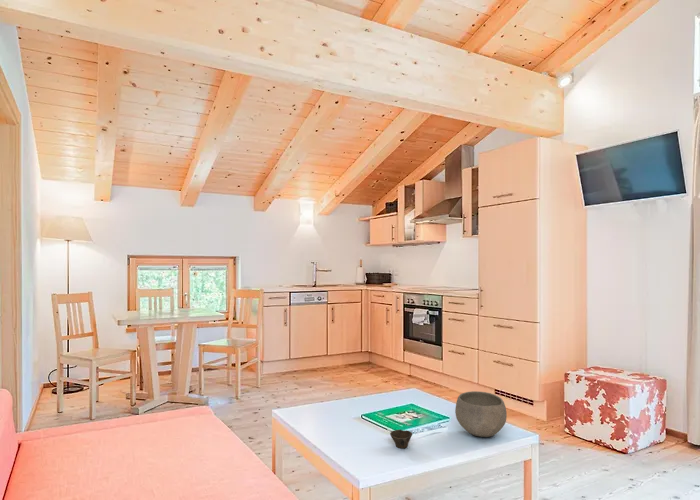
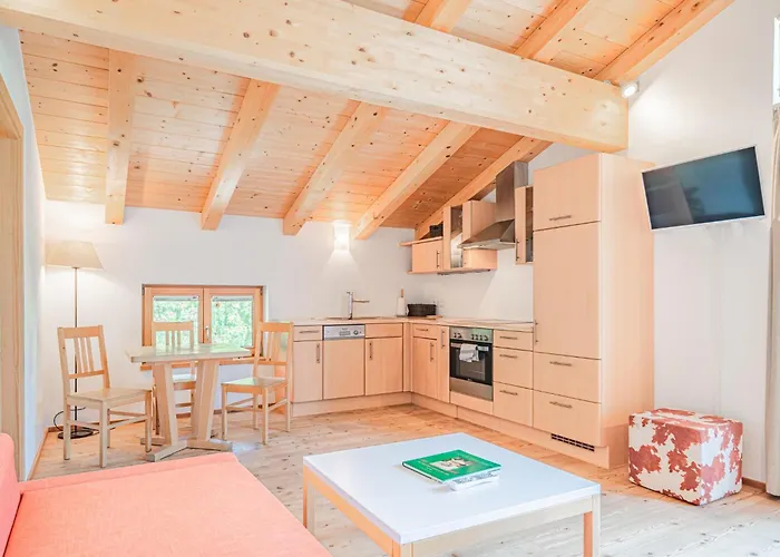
- bowl [454,390,508,438]
- cup [389,429,413,449]
